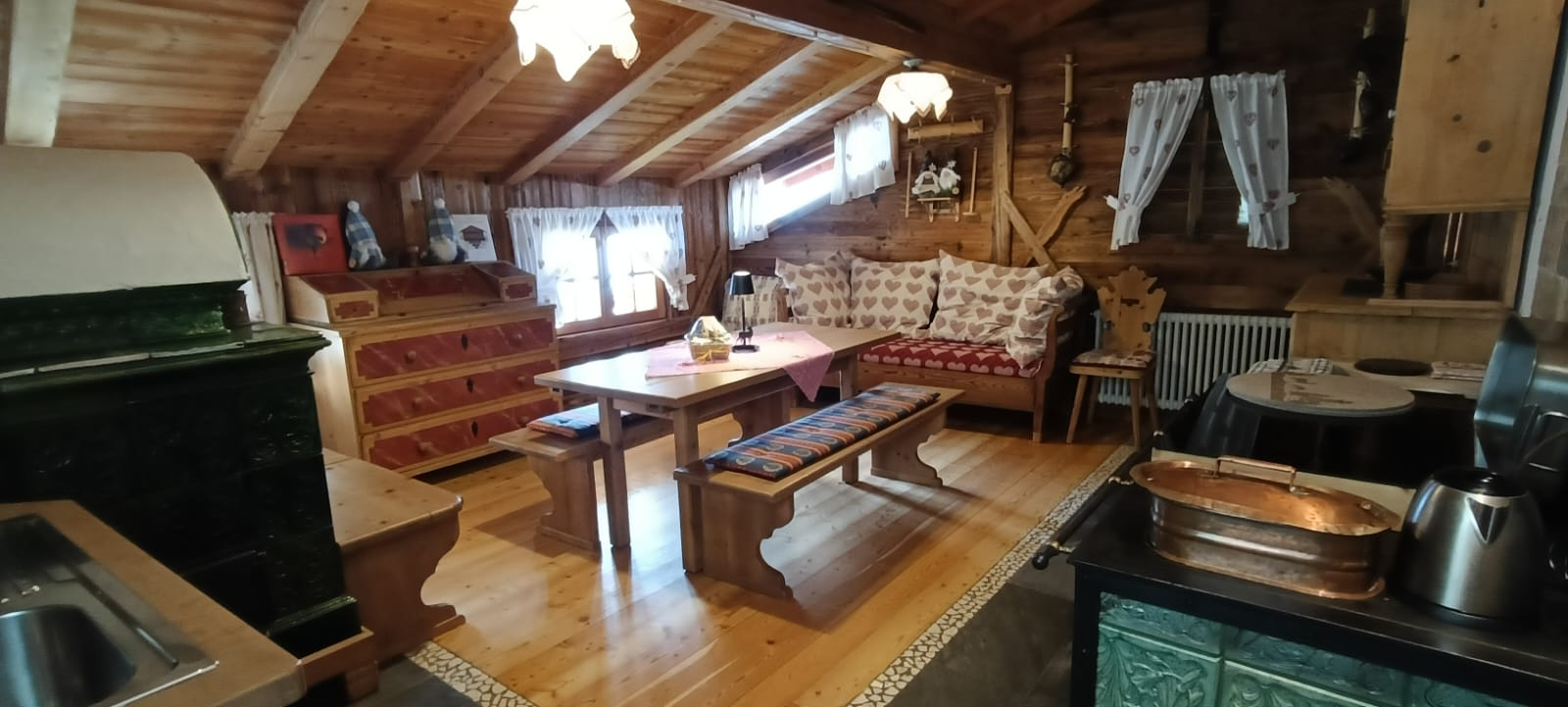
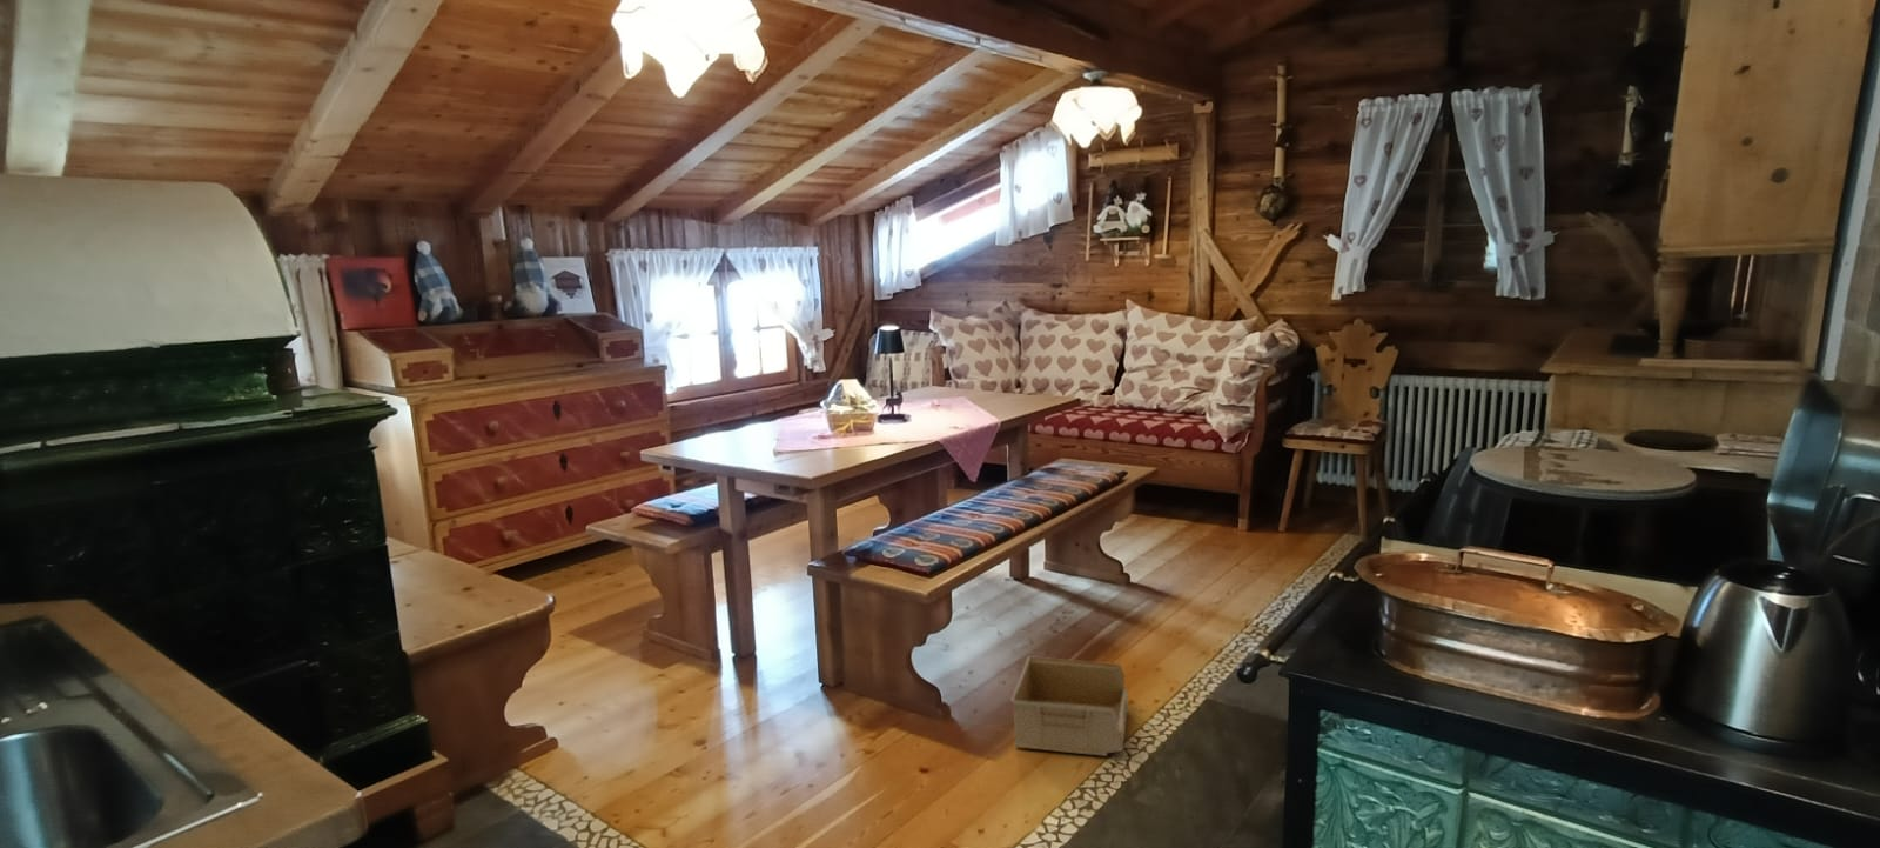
+ storage bin [1010,655,1129,757]
